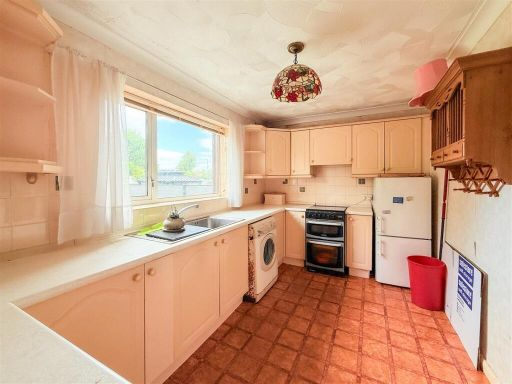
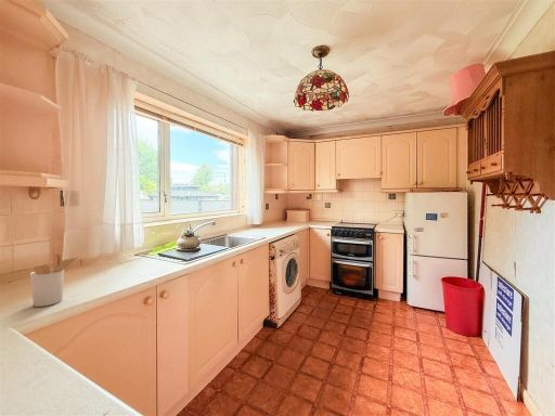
+ utensil holder [29,252,80,308]
